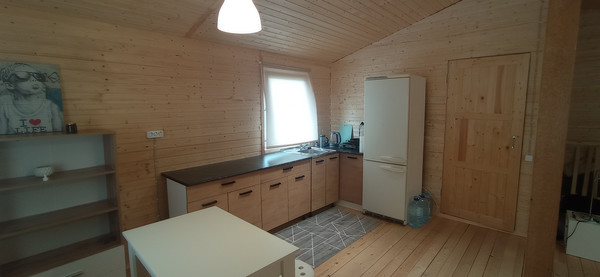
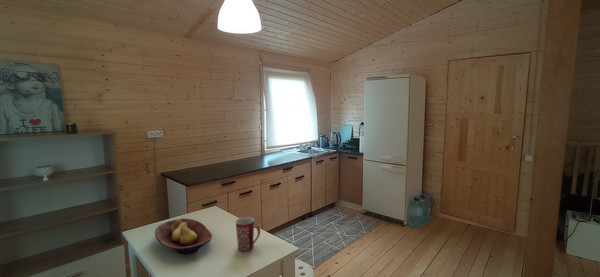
+ fruit bowl [154,218,213,255]
+ mug [234,216,261,252]
